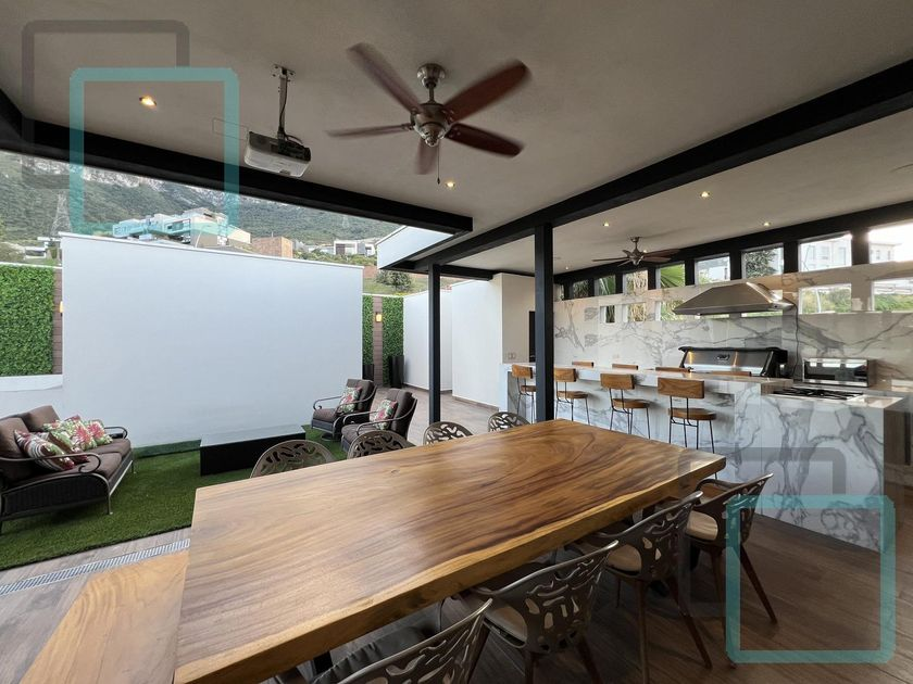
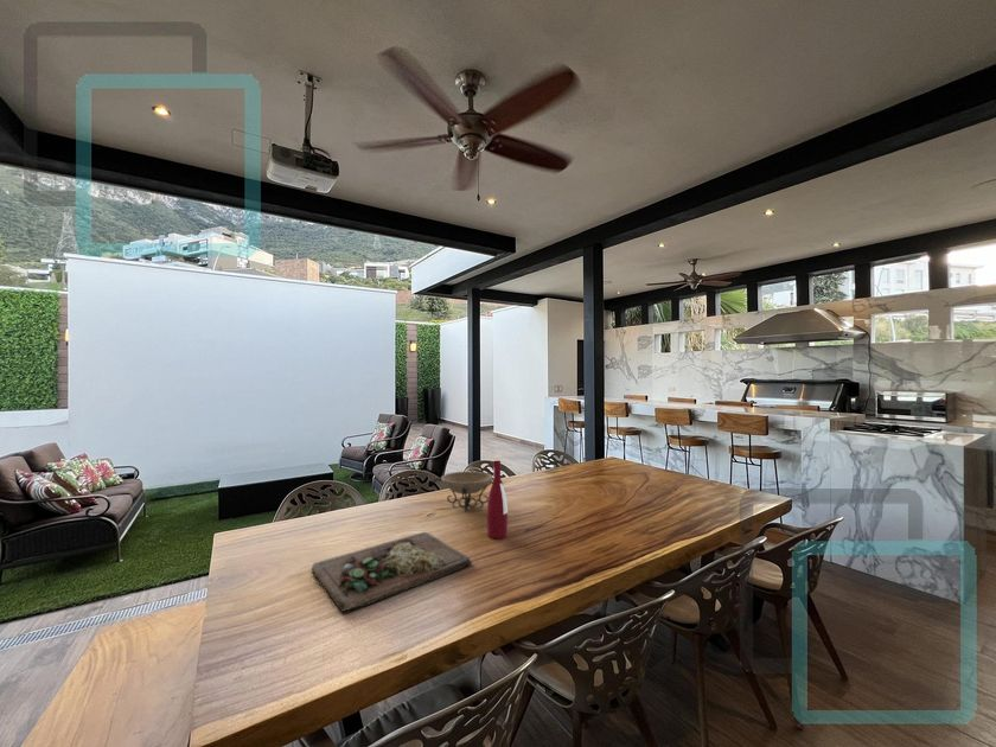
+ alcohol [486,460,509,540]
+ cutting board [311,531,473,613]
+ decorative bowl [432,471,504,513]
